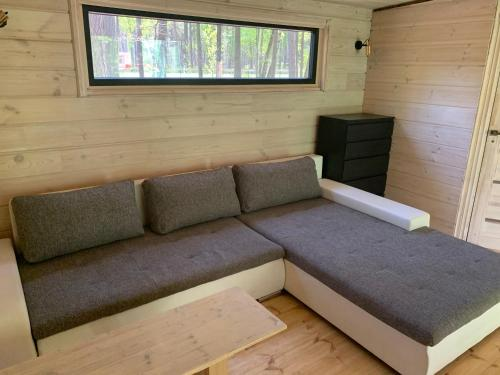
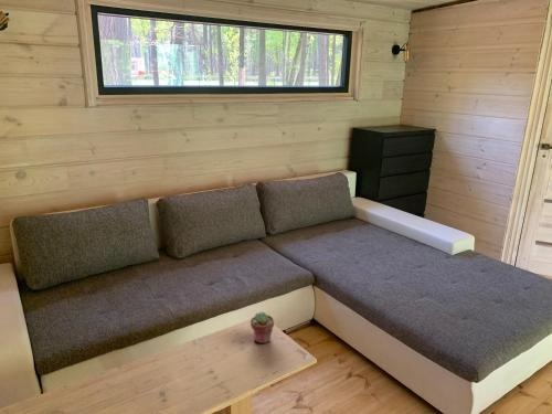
+ potted succulent [250,311,275,344]
